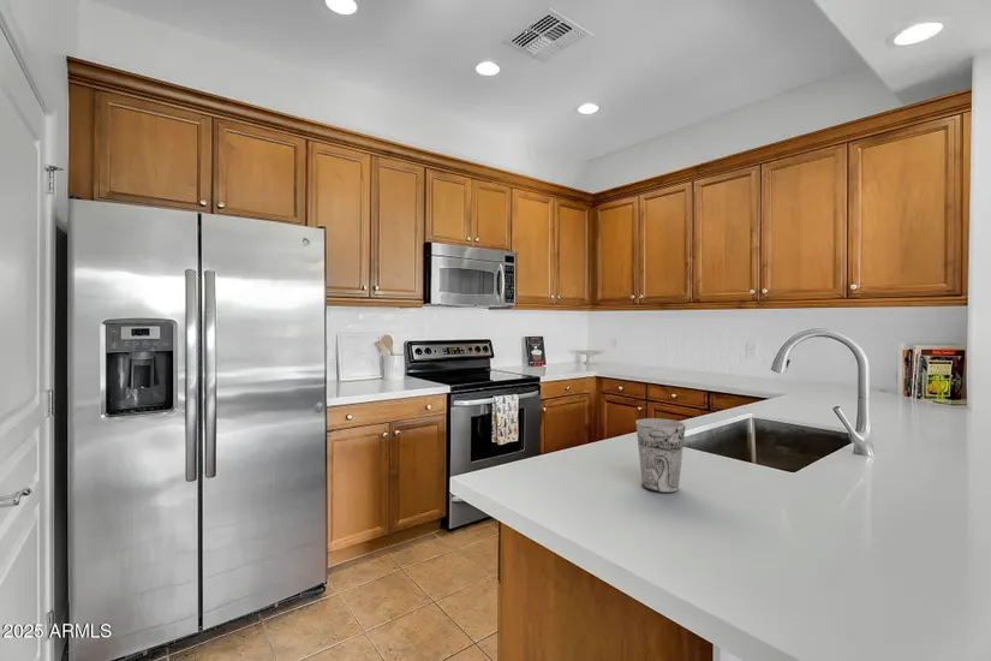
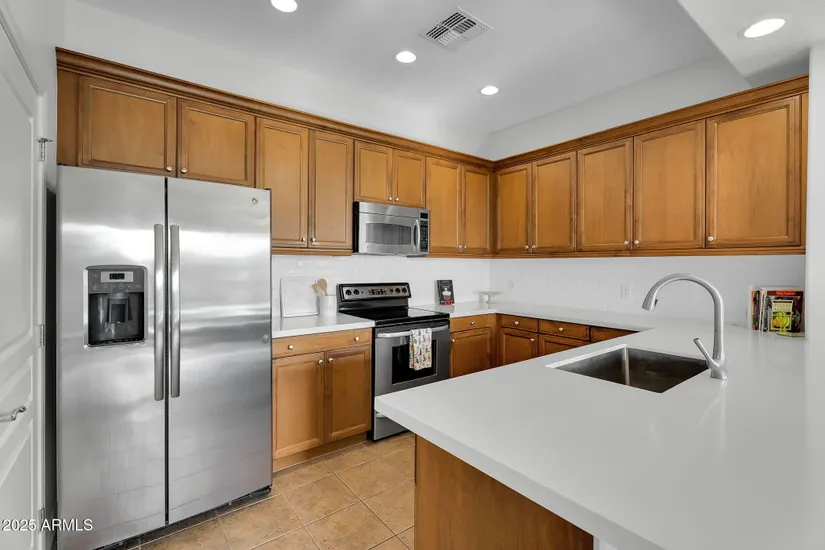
- cup [635,417,687,494]
